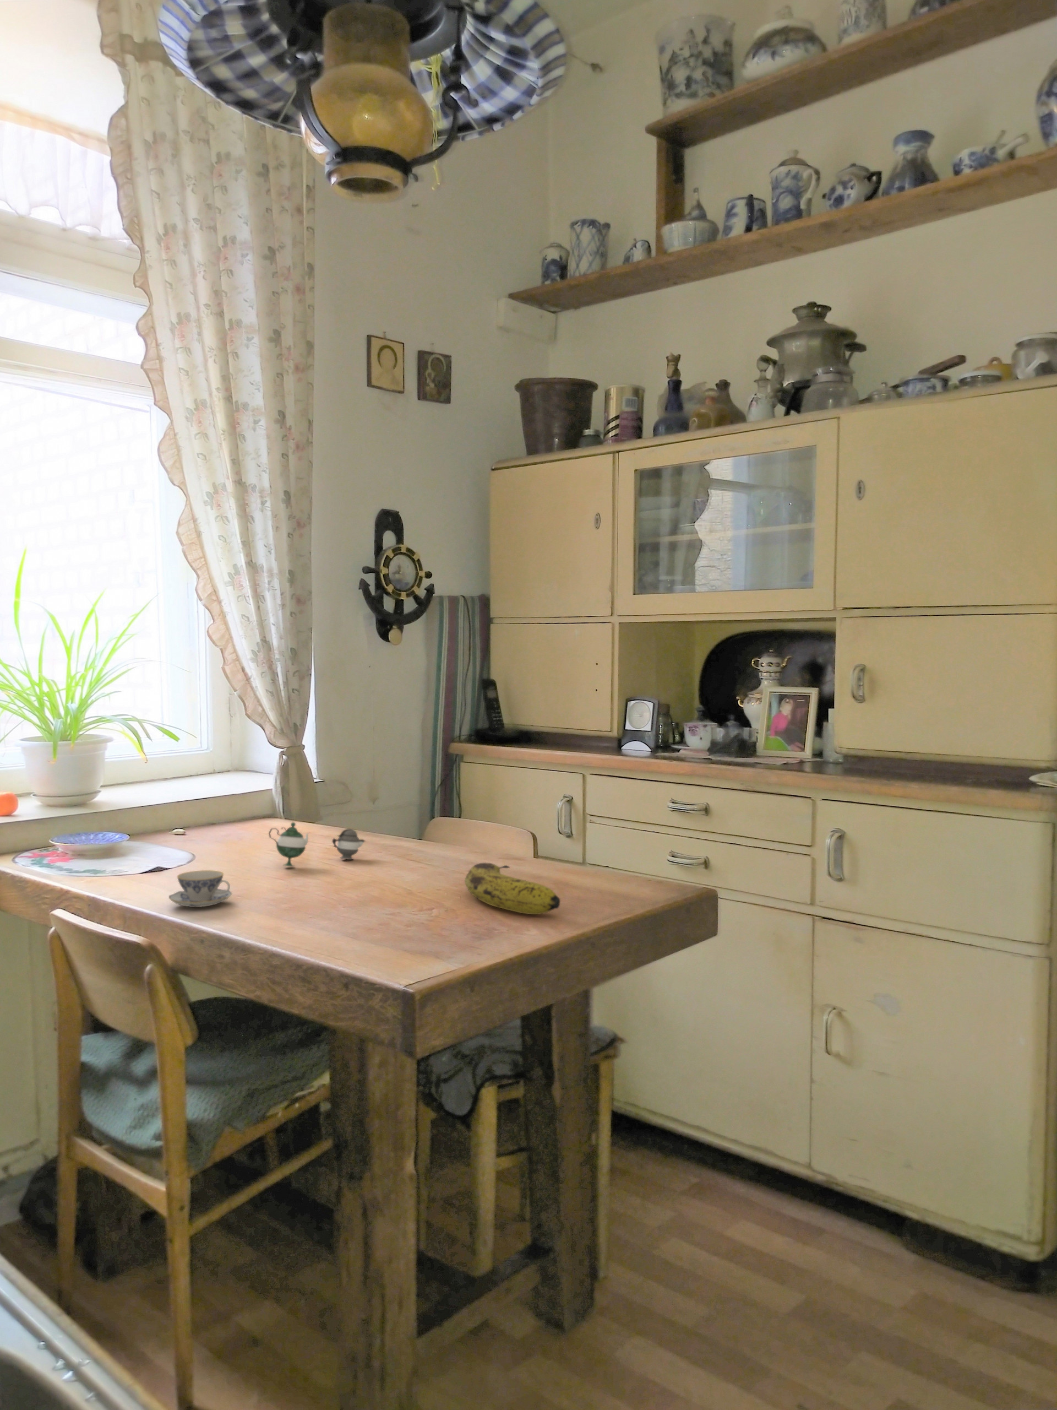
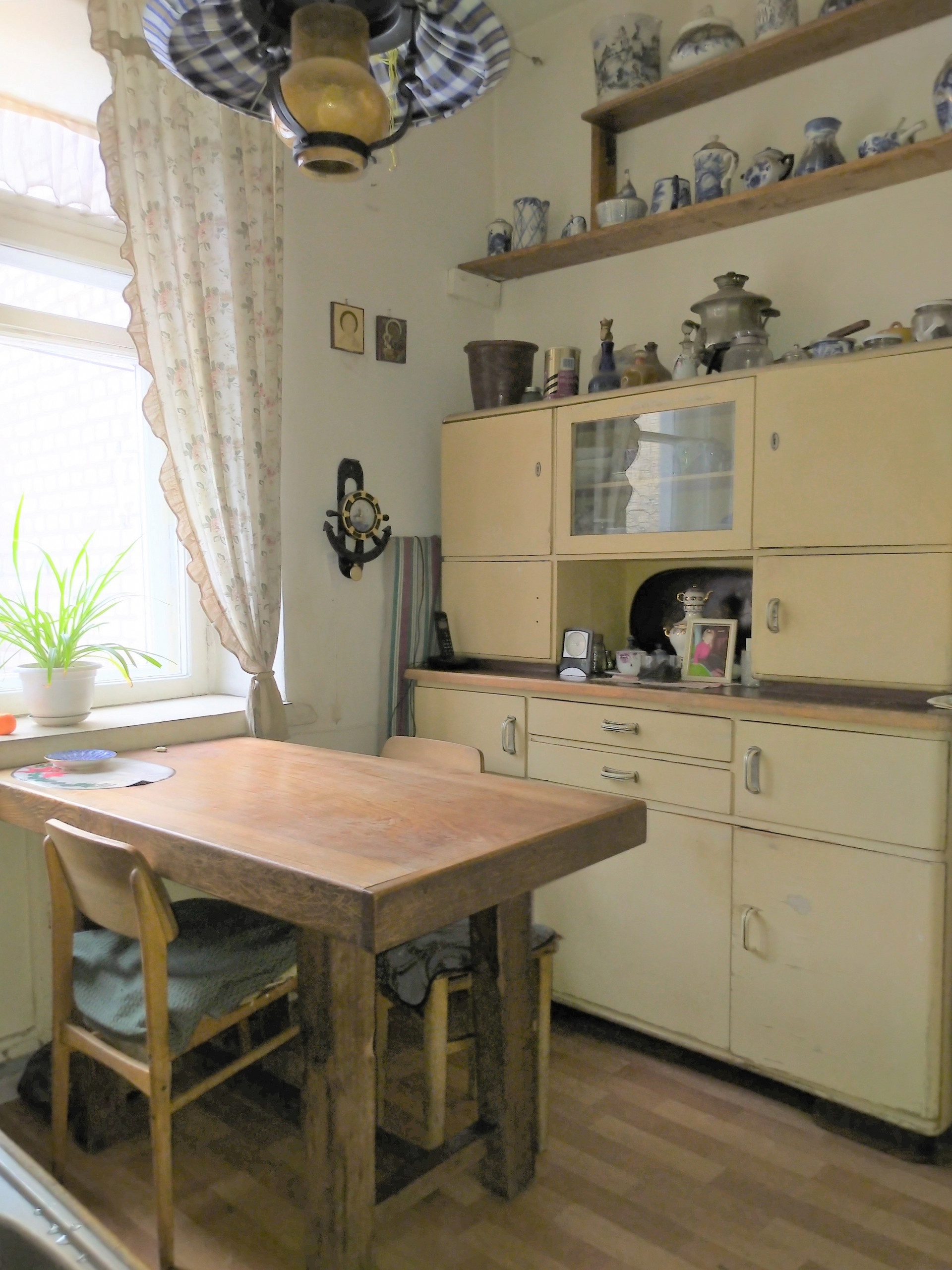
- chinaware [169,869,232,908]
- fruit [464,862,561,915]
- teapot [268,822,366,867]
